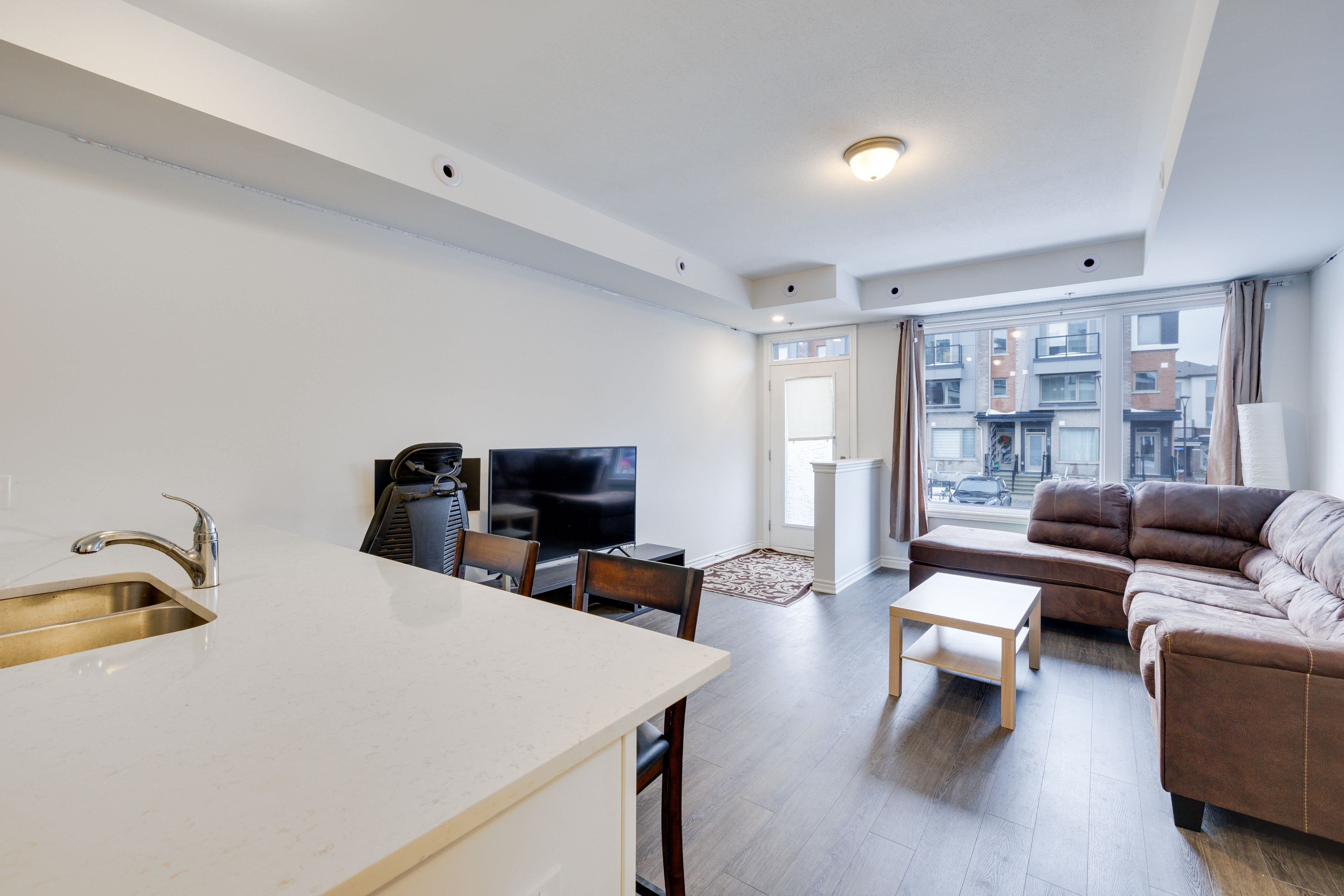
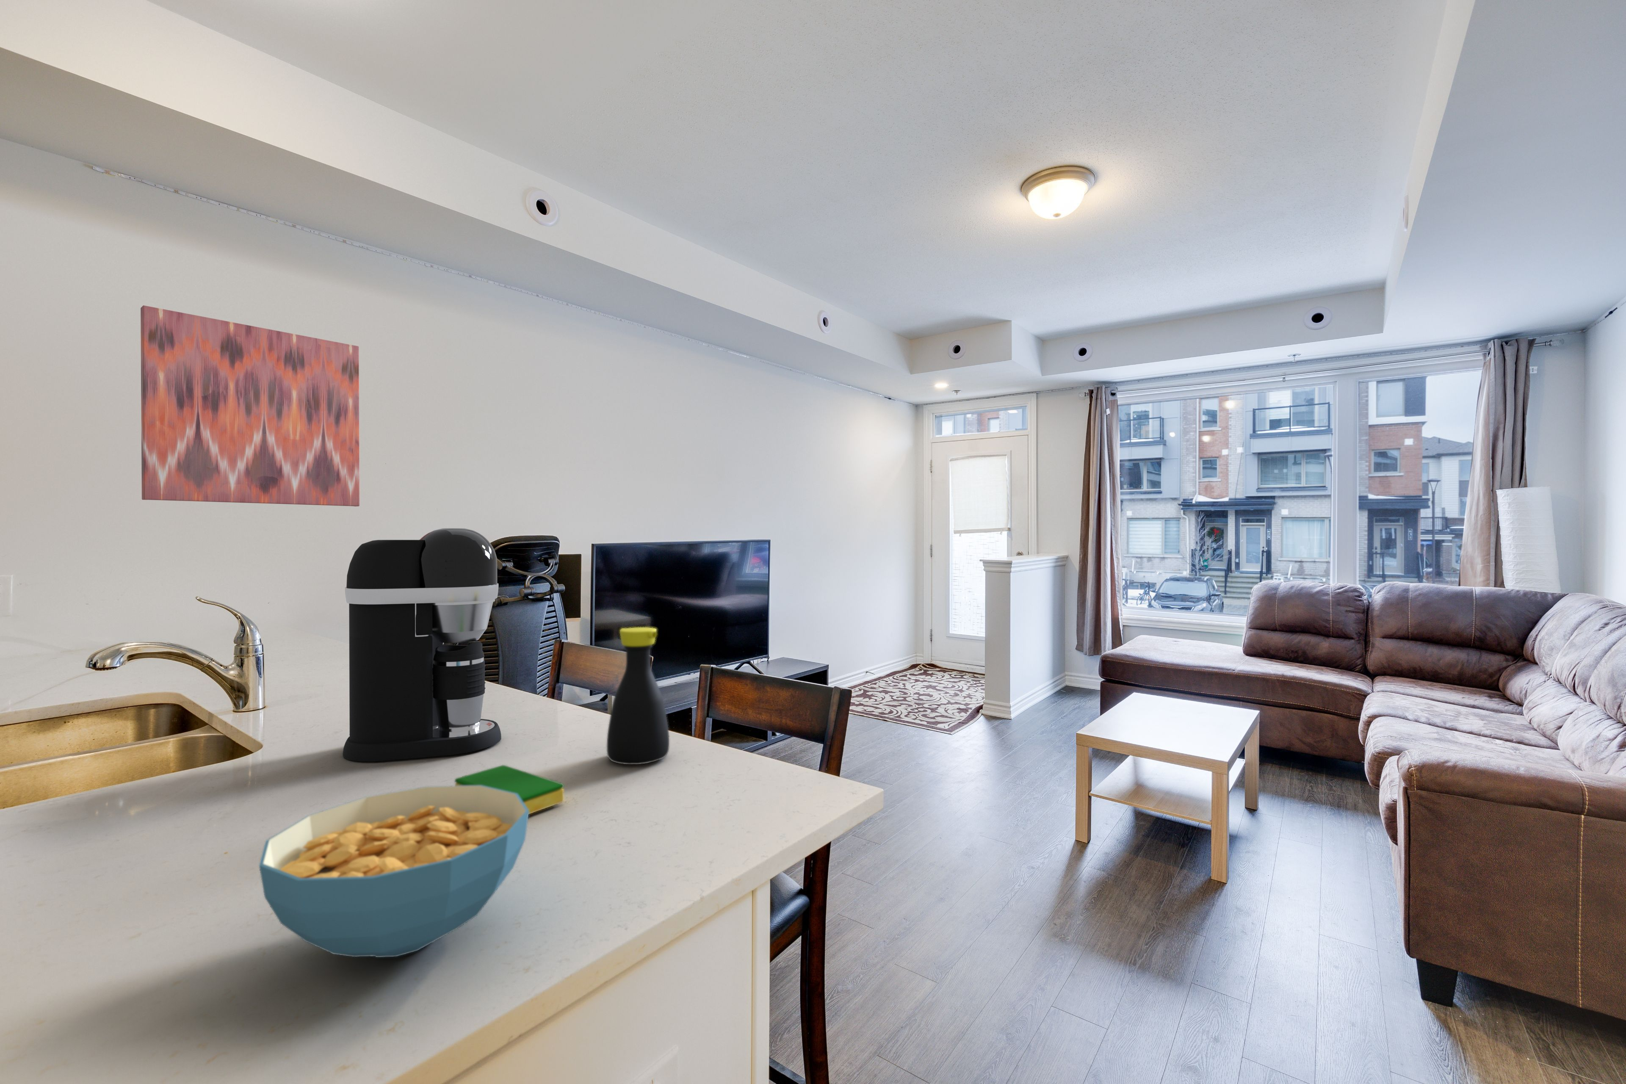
+ bottle [606,627,670,765]
+ dish sponge [455,765,564,814]
+ wall art [140,305,359,507]
+ coffee maker [342,527,502,762]
+ cereal bowl [259,785,529,958]
